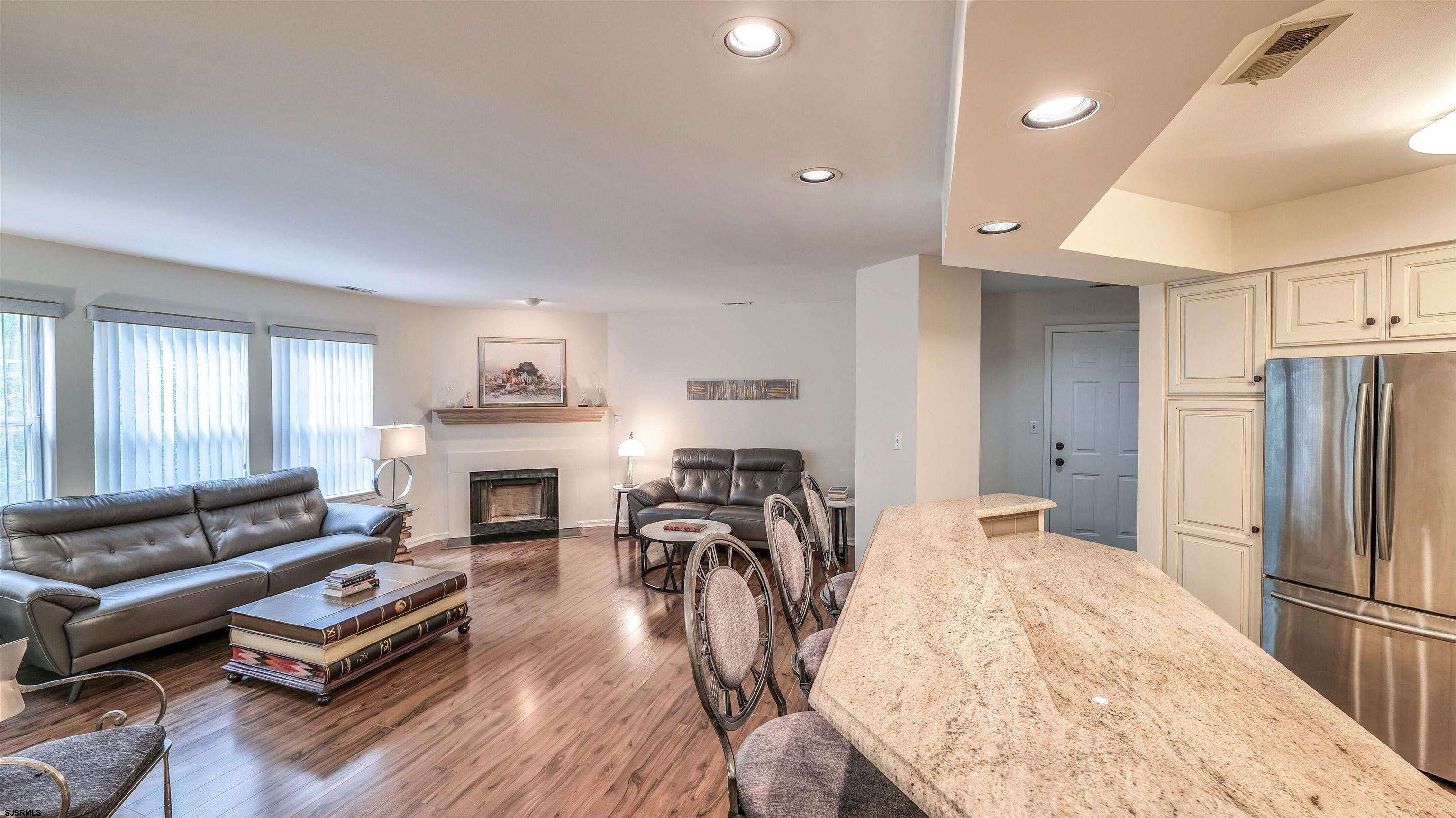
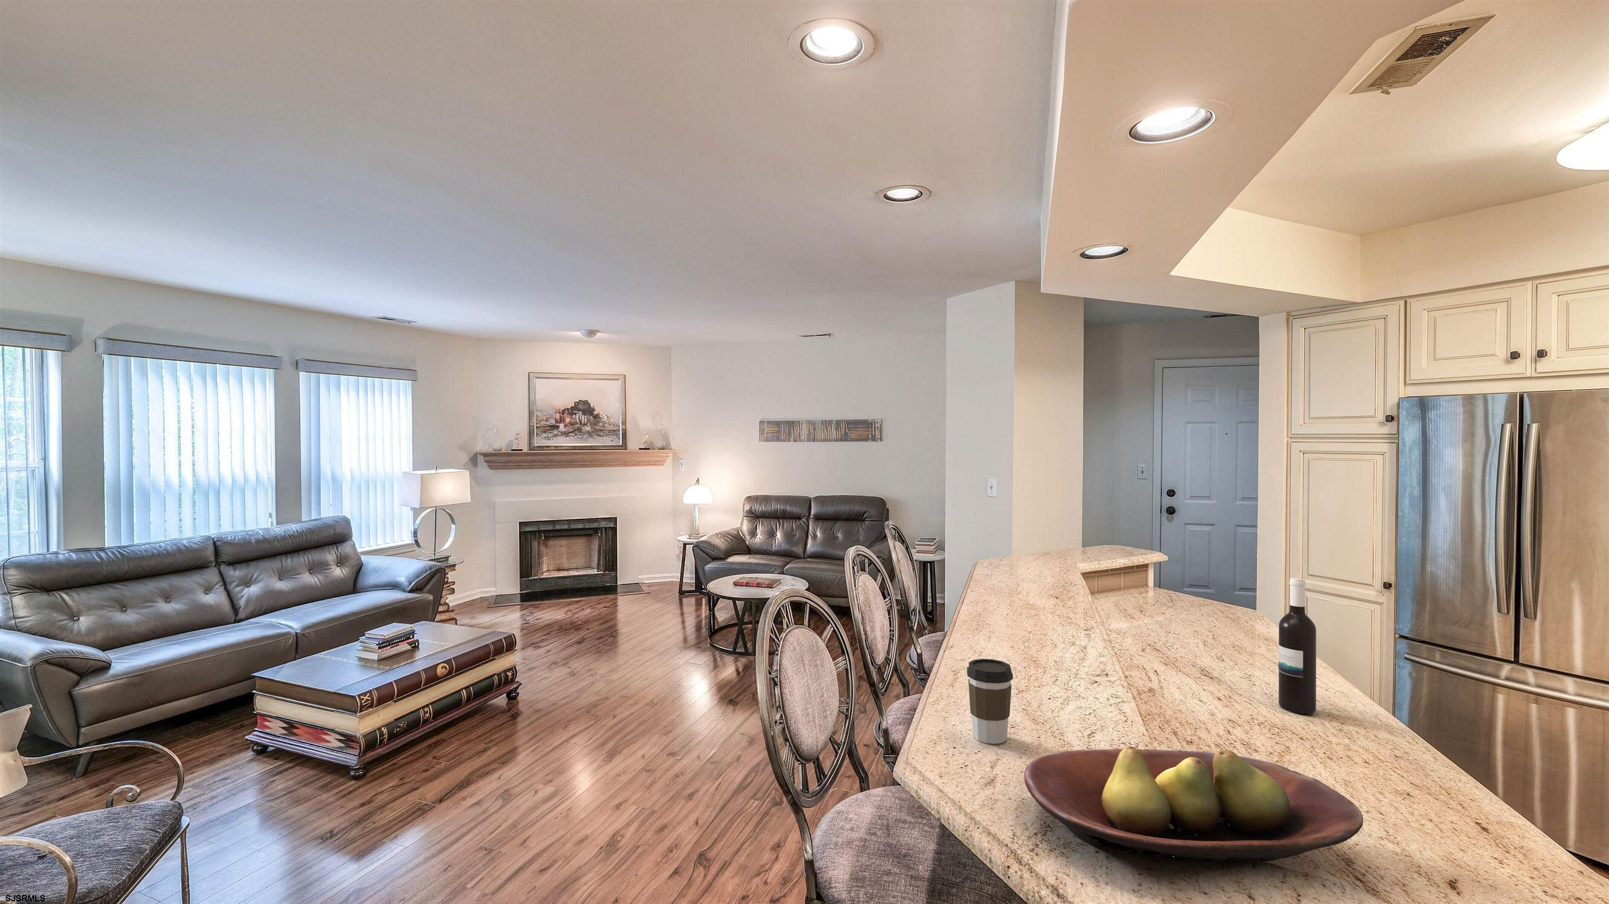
+ coffee cup [966,659,1013,744]
+ fruit bowl [1023,746,1364,863]
+ wine bottle [1277,577,1317,715]
